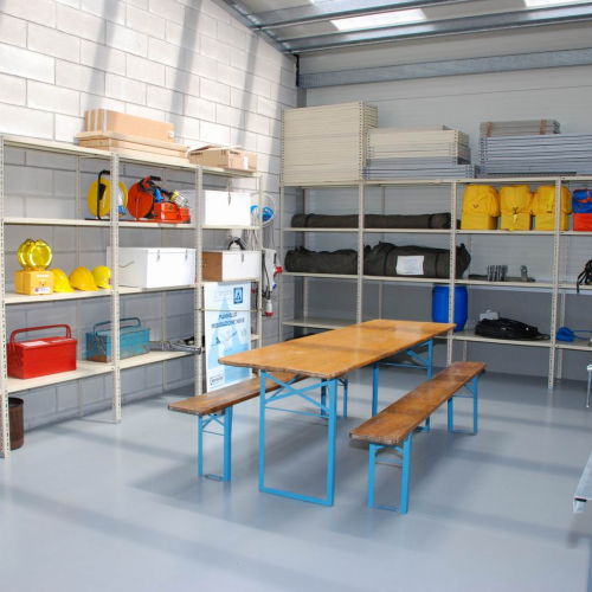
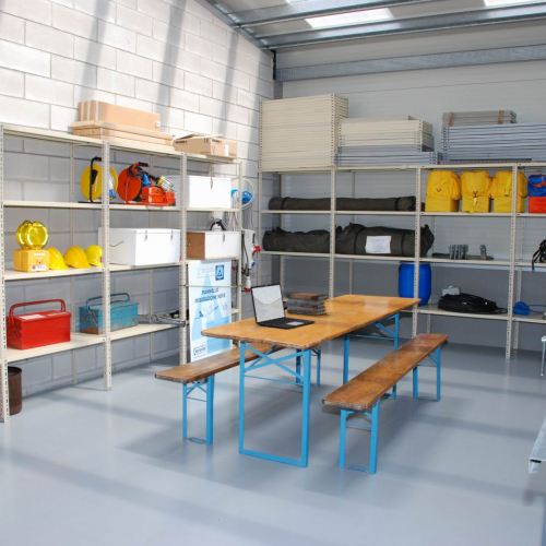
+ book stack [285,292,329,317]
+ laptop [249,282,317,330]
